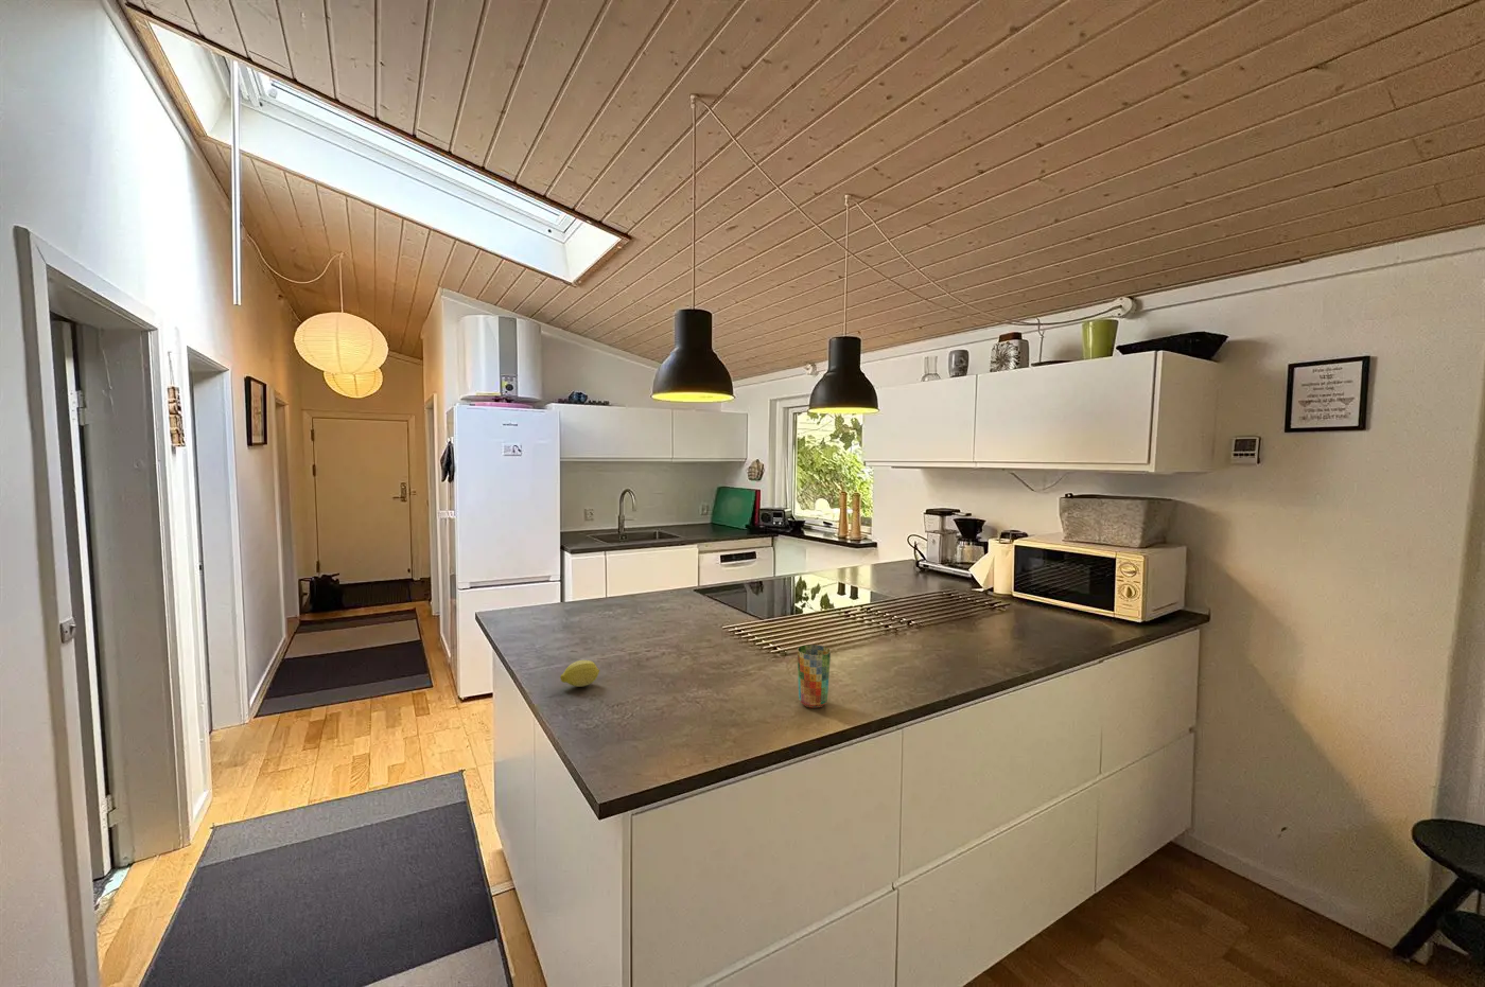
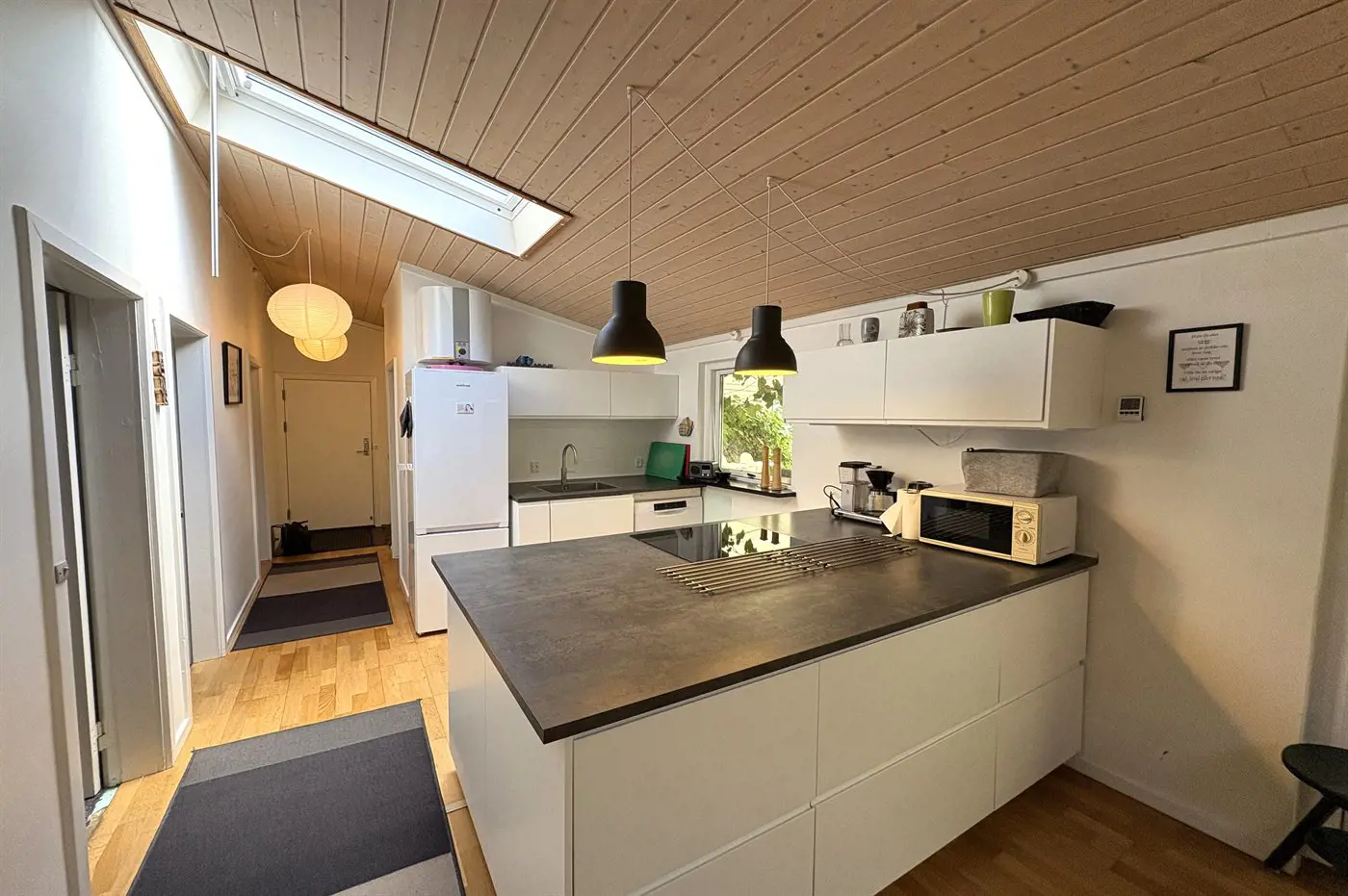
- fruit [559,660,600,688]
- cup [796,643,832,709]
